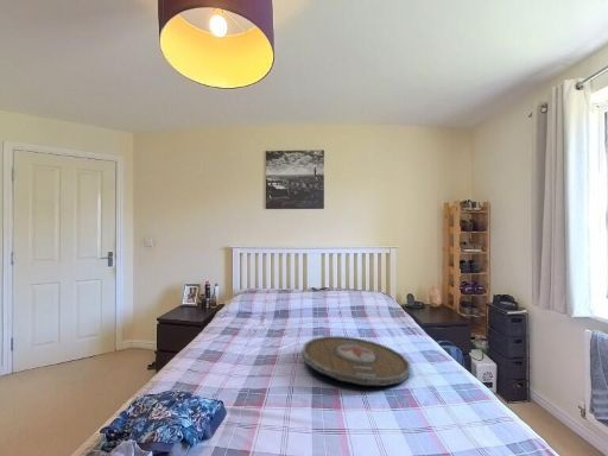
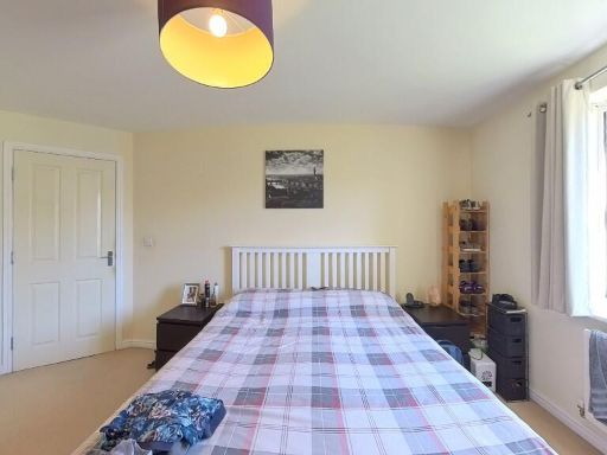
- serving tray [300,335,411,387]
